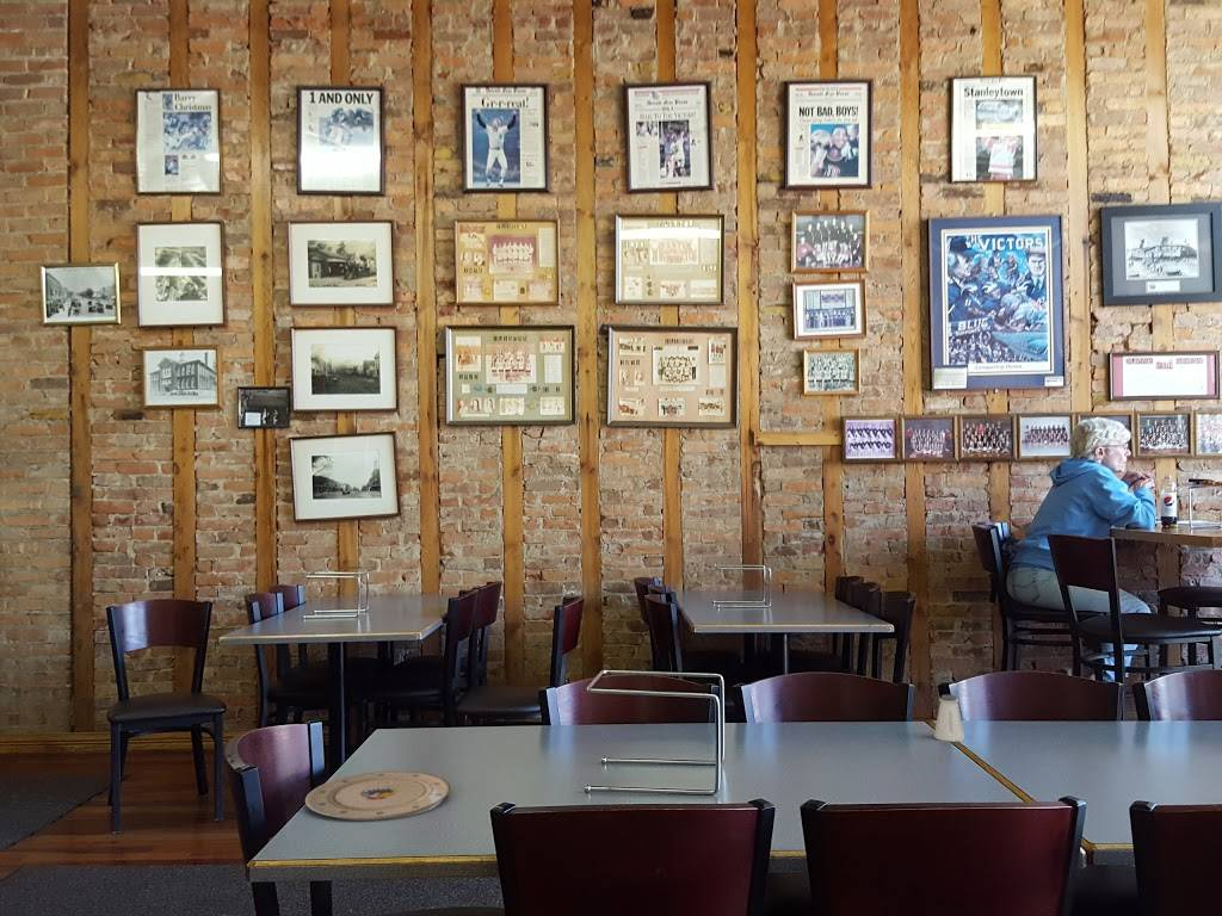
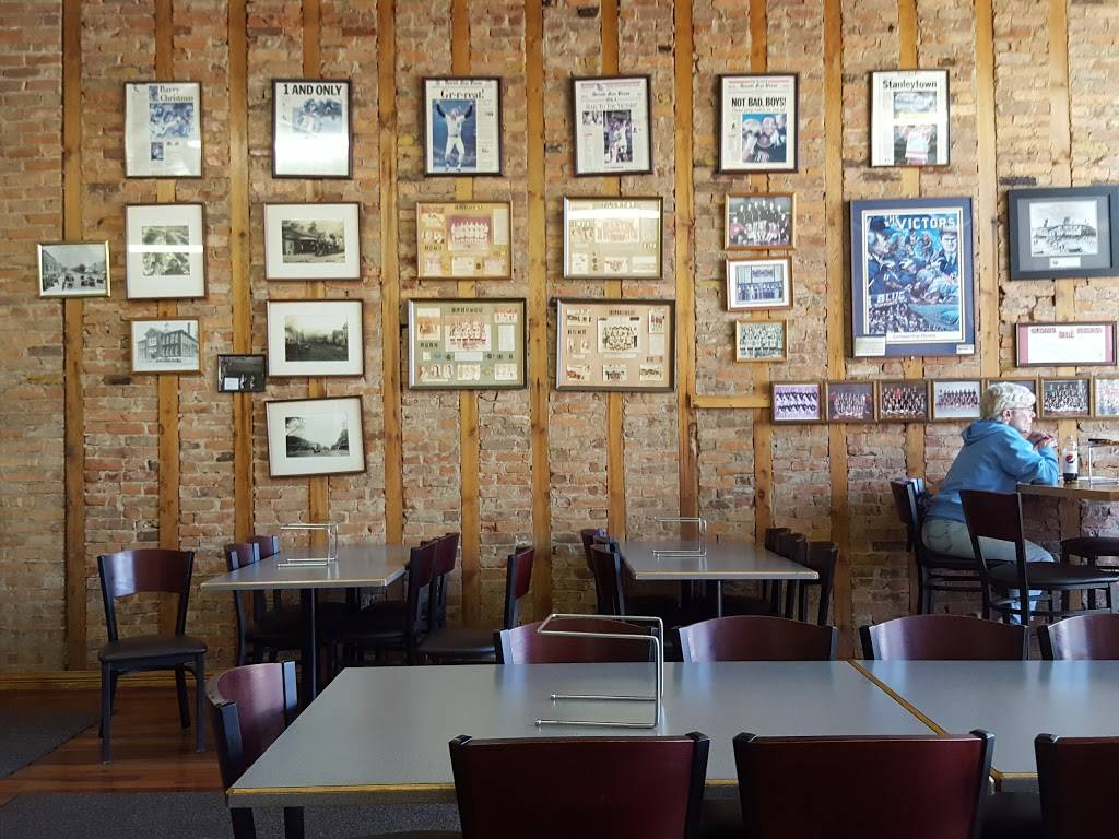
- saltshaker [933,694,965,743]
- plate [304,770,451,822]
